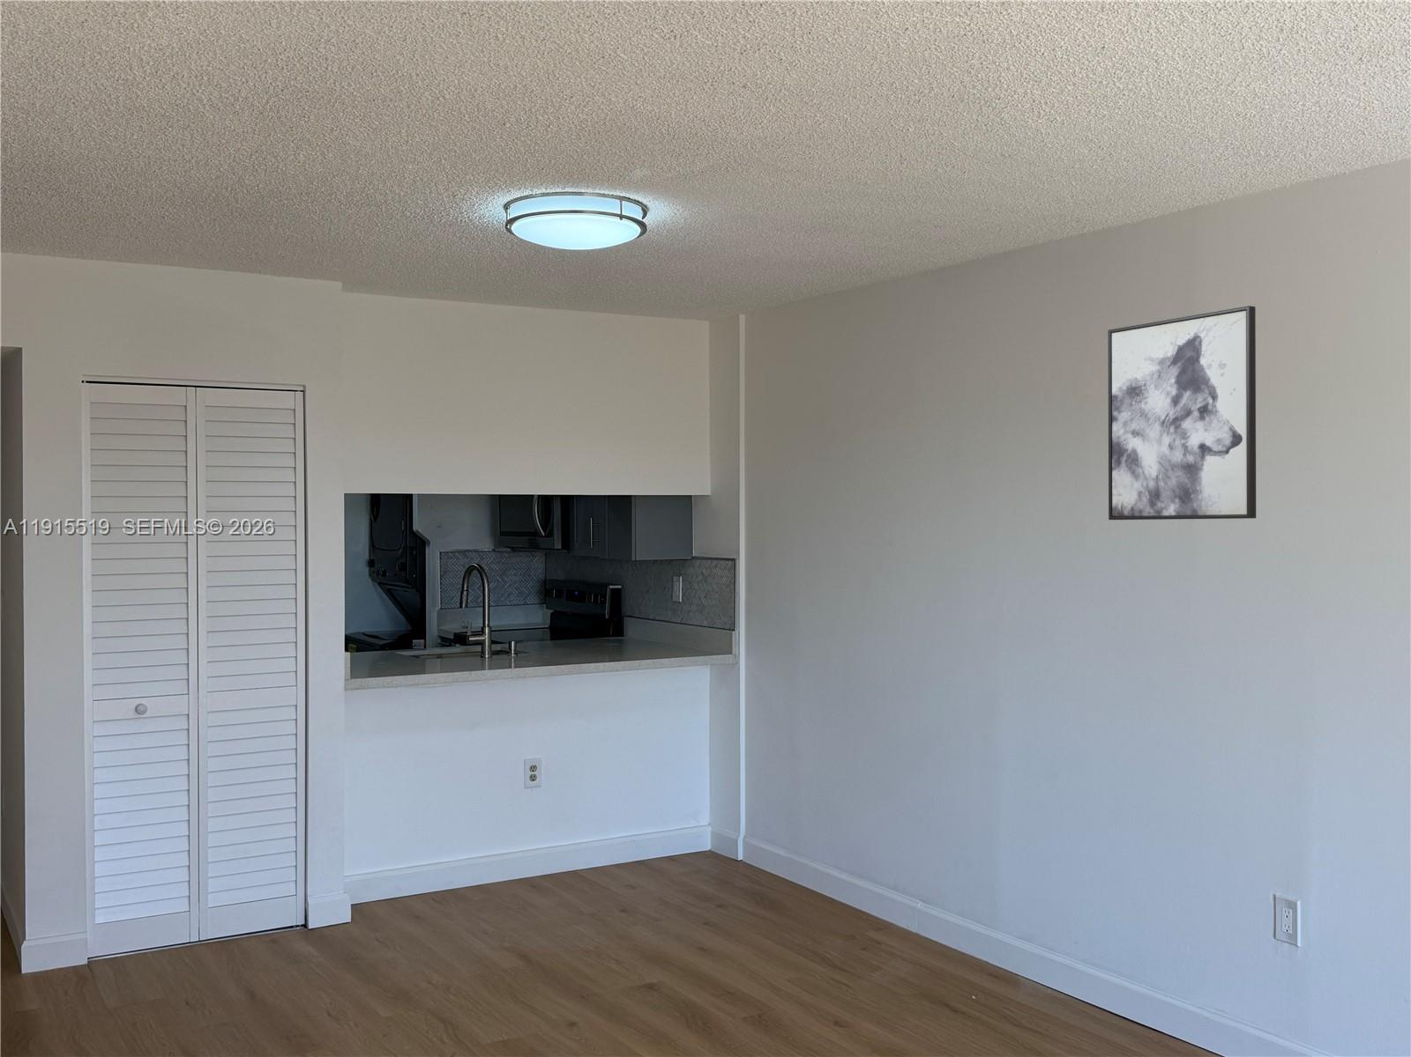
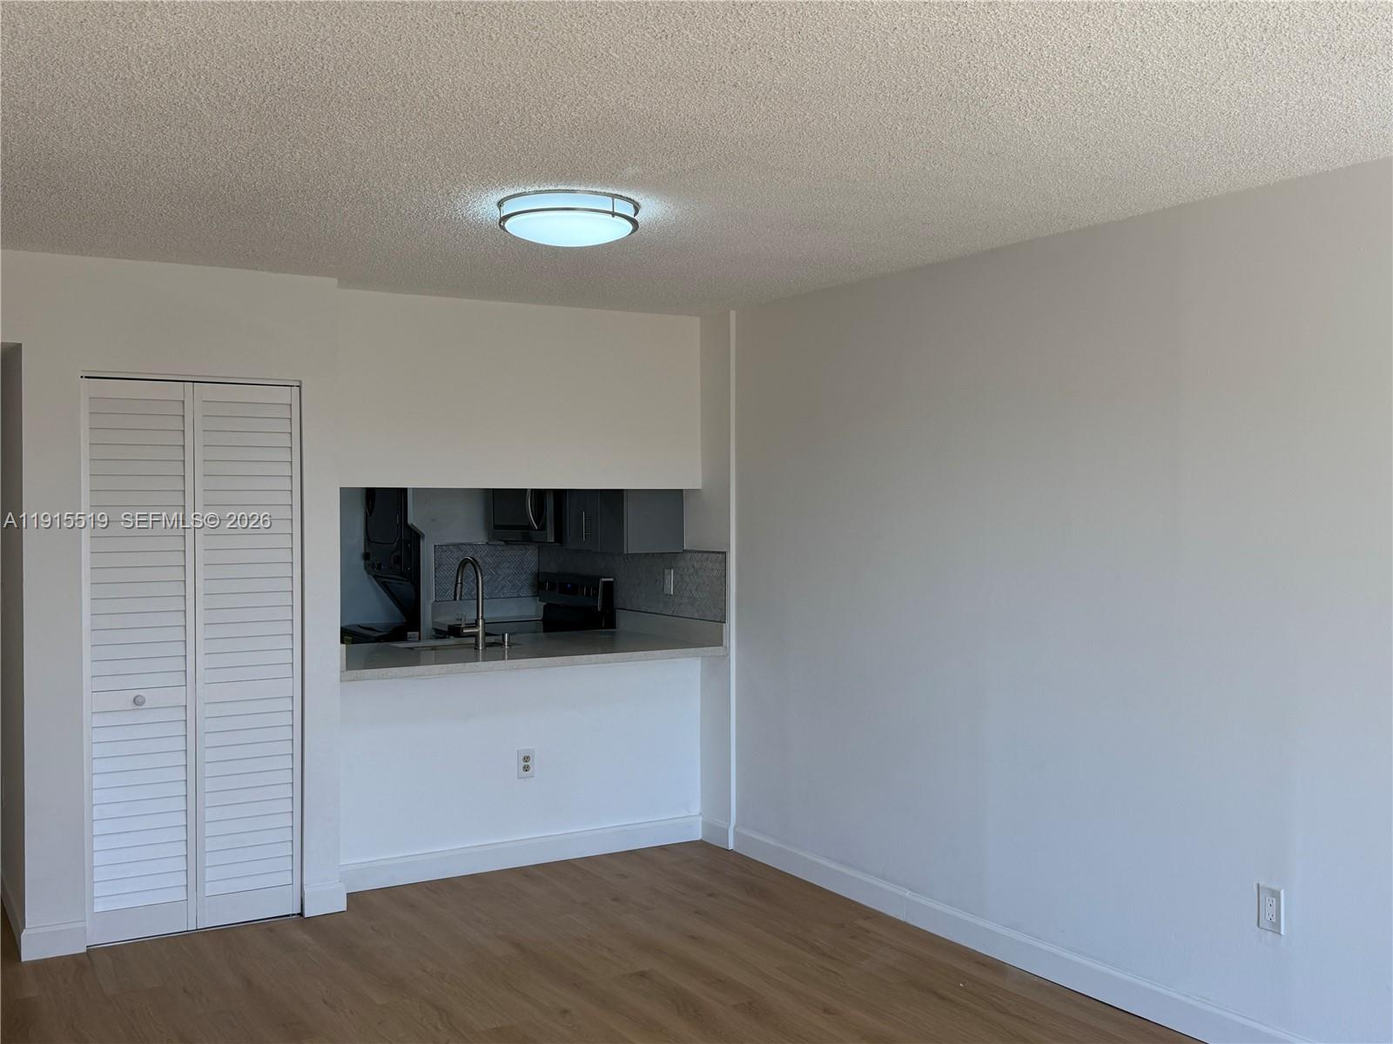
- wall art [1108,304,1257,521]
